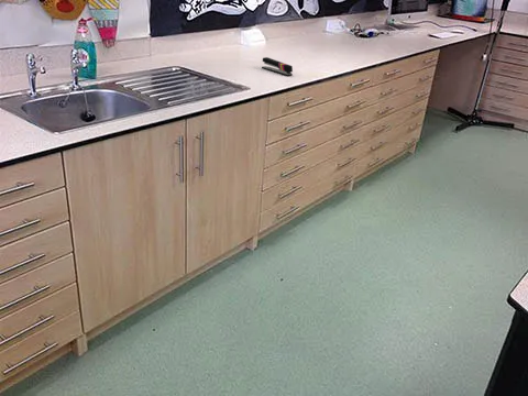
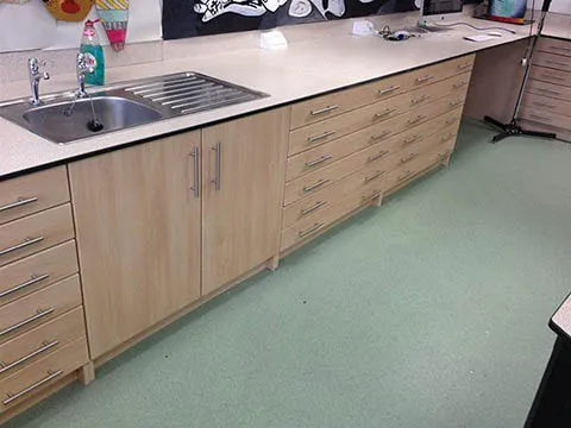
- stapler [261,56,294,77]
